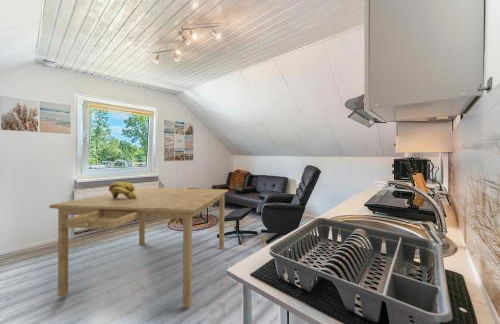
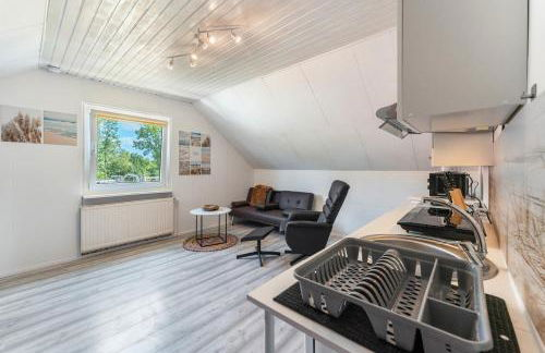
- dining table [48,187,229,309]
- banana bunch [108,181,137,199]
